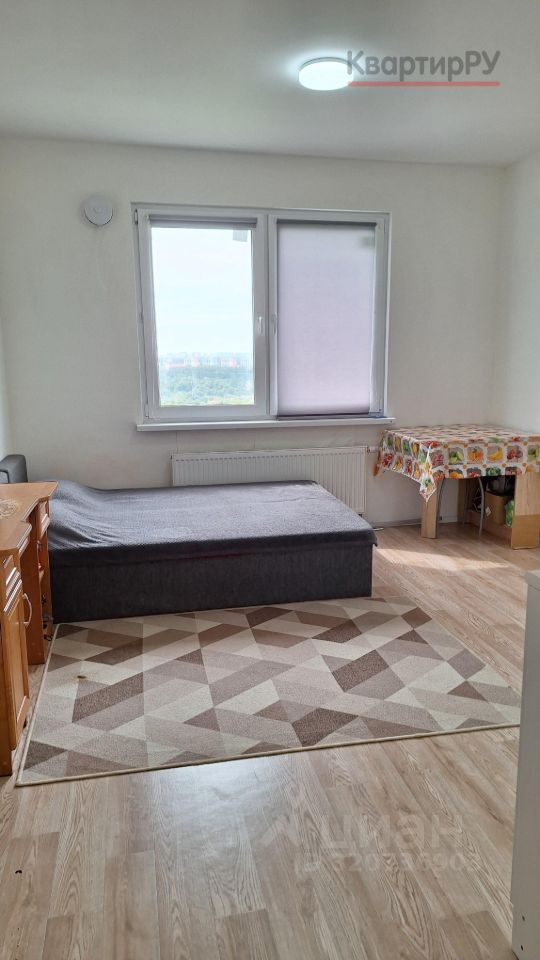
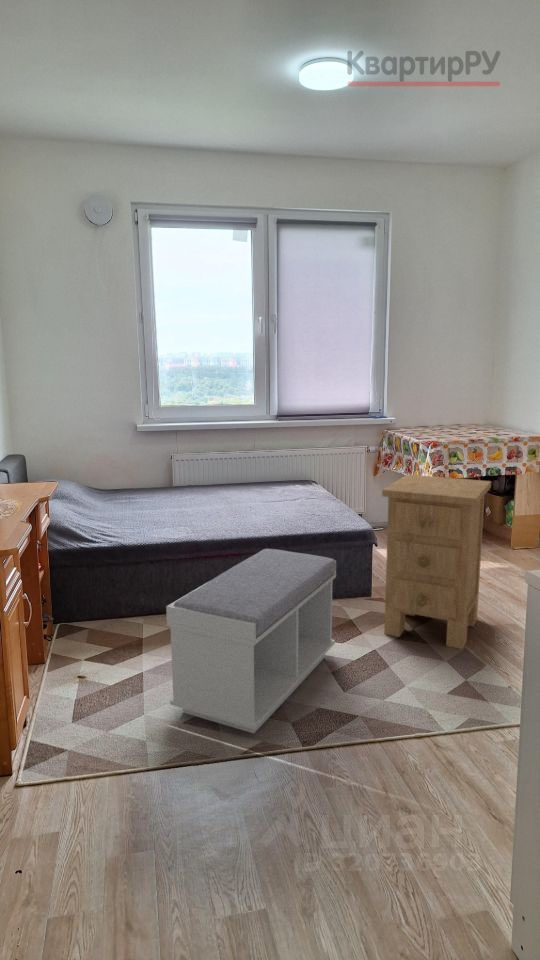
+ bench [165,548,337,734]
+ nightstand [381,473,492,650]
